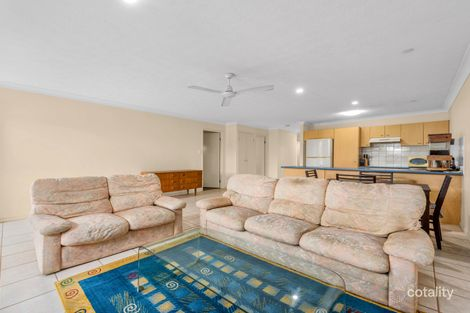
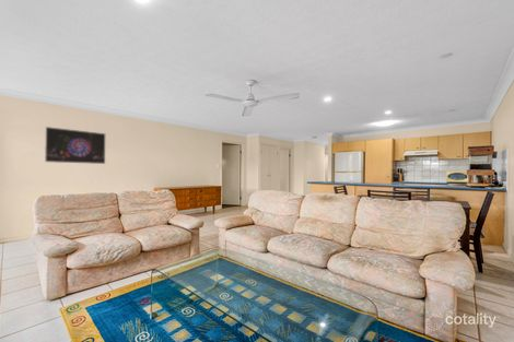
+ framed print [44,126,106,165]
